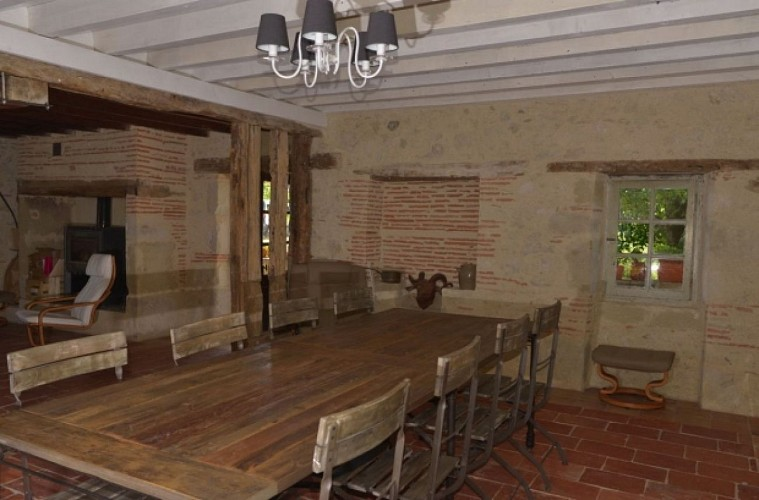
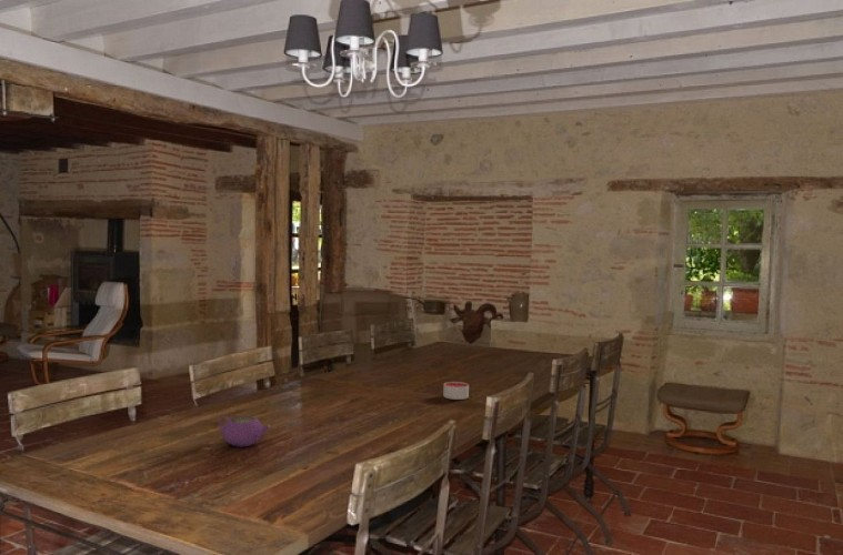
+ teapot [218,415,271,447]
+ candle [442,381,470,401]
